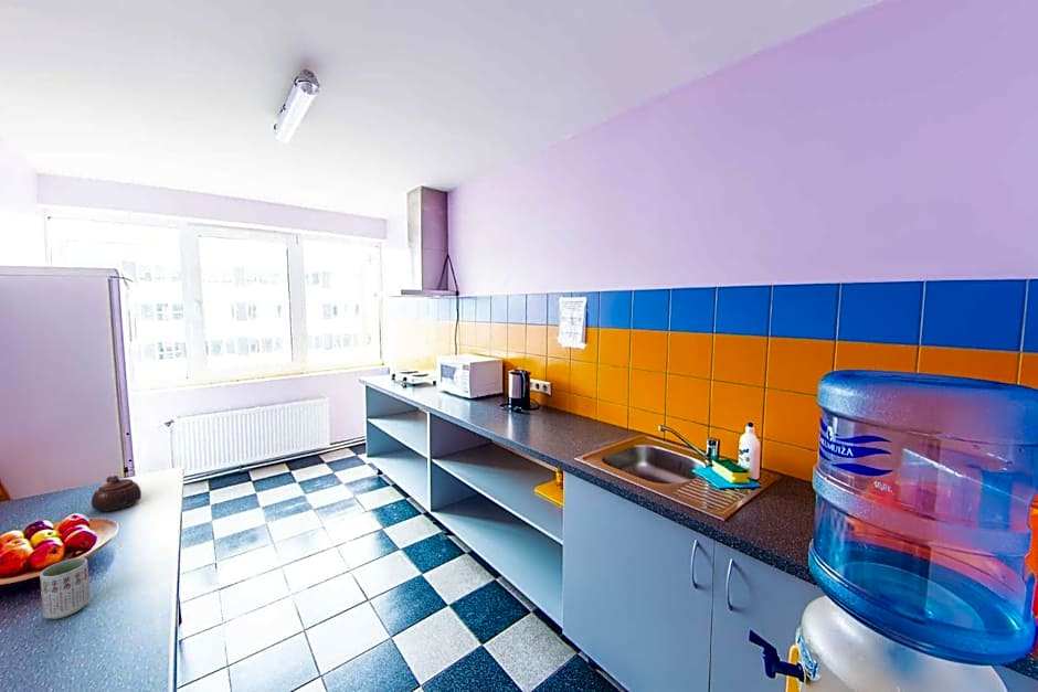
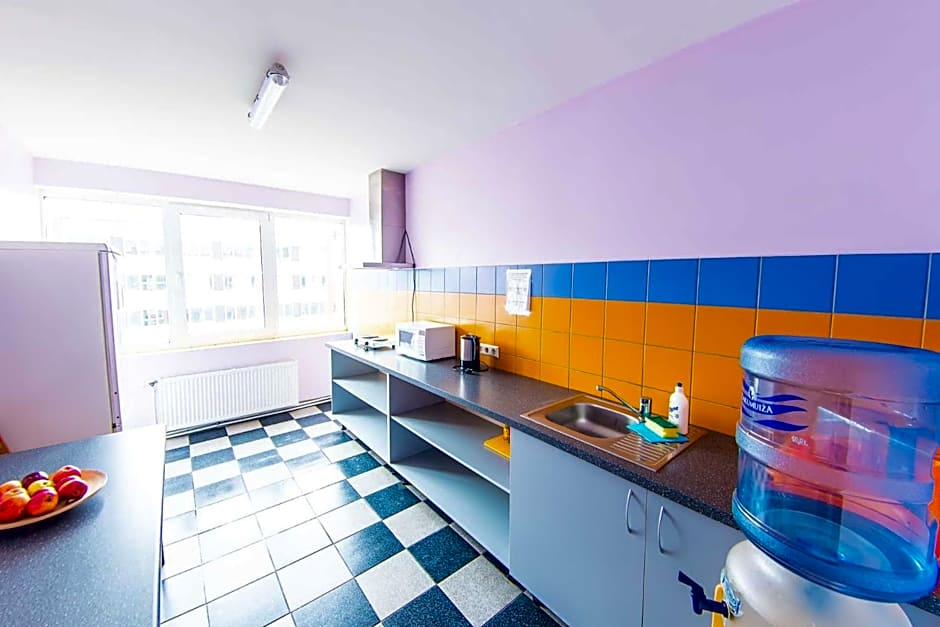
- cup [39,557,91,620]
- teapot [91,475,142,513]
